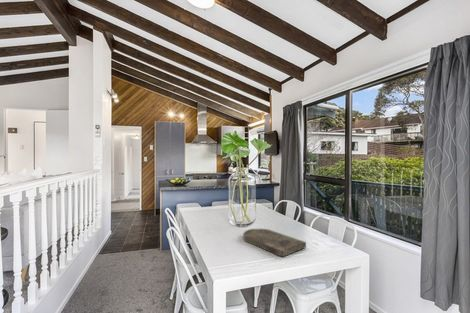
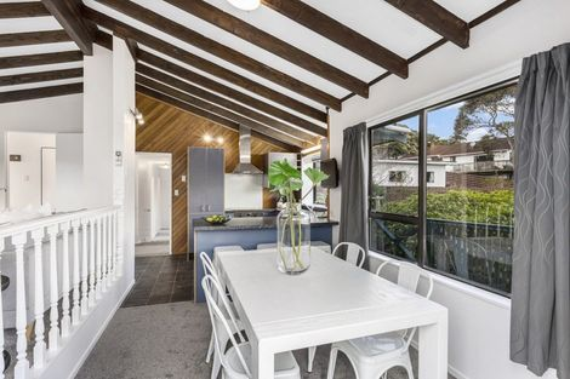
- cutting board [242,228,307,258]
